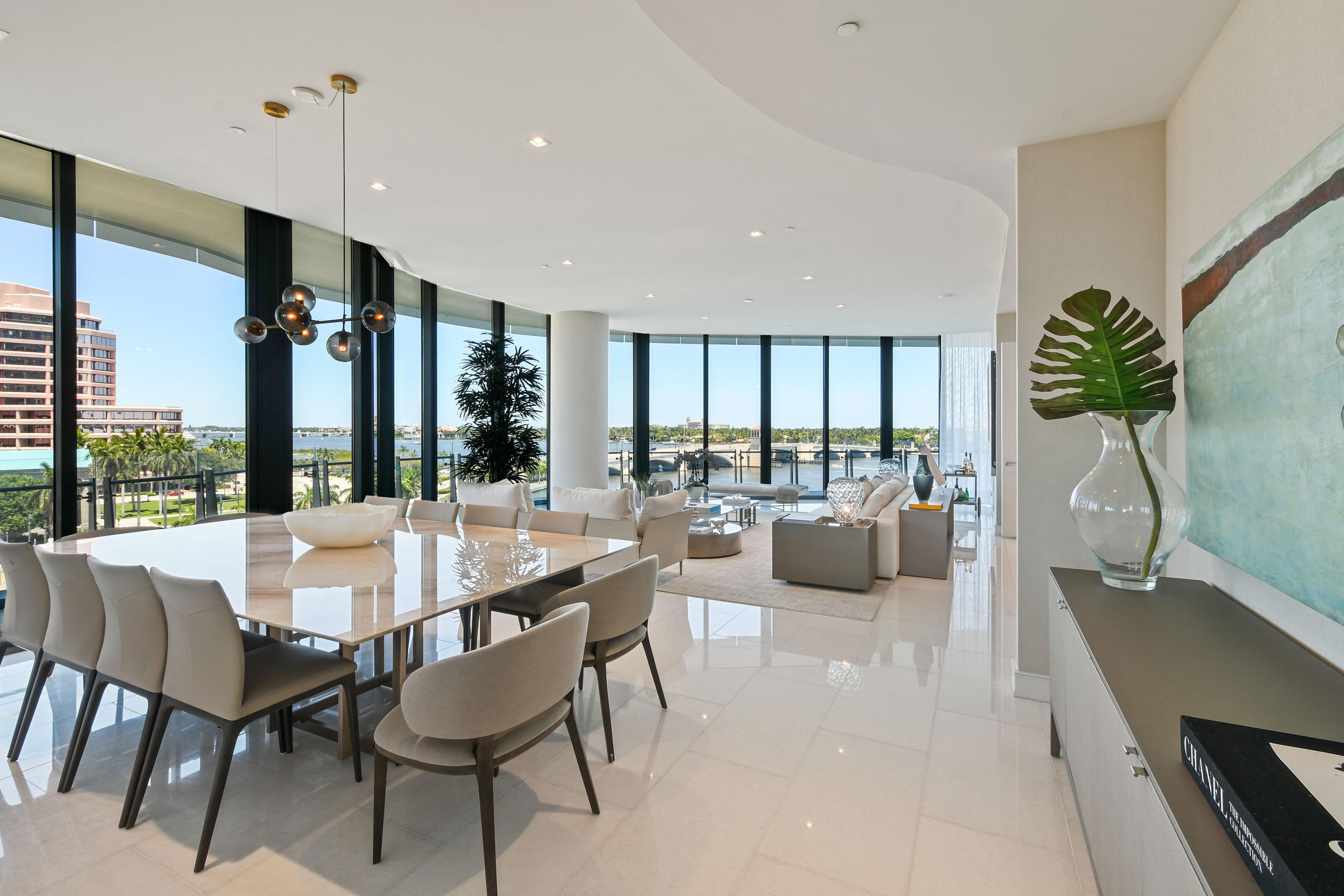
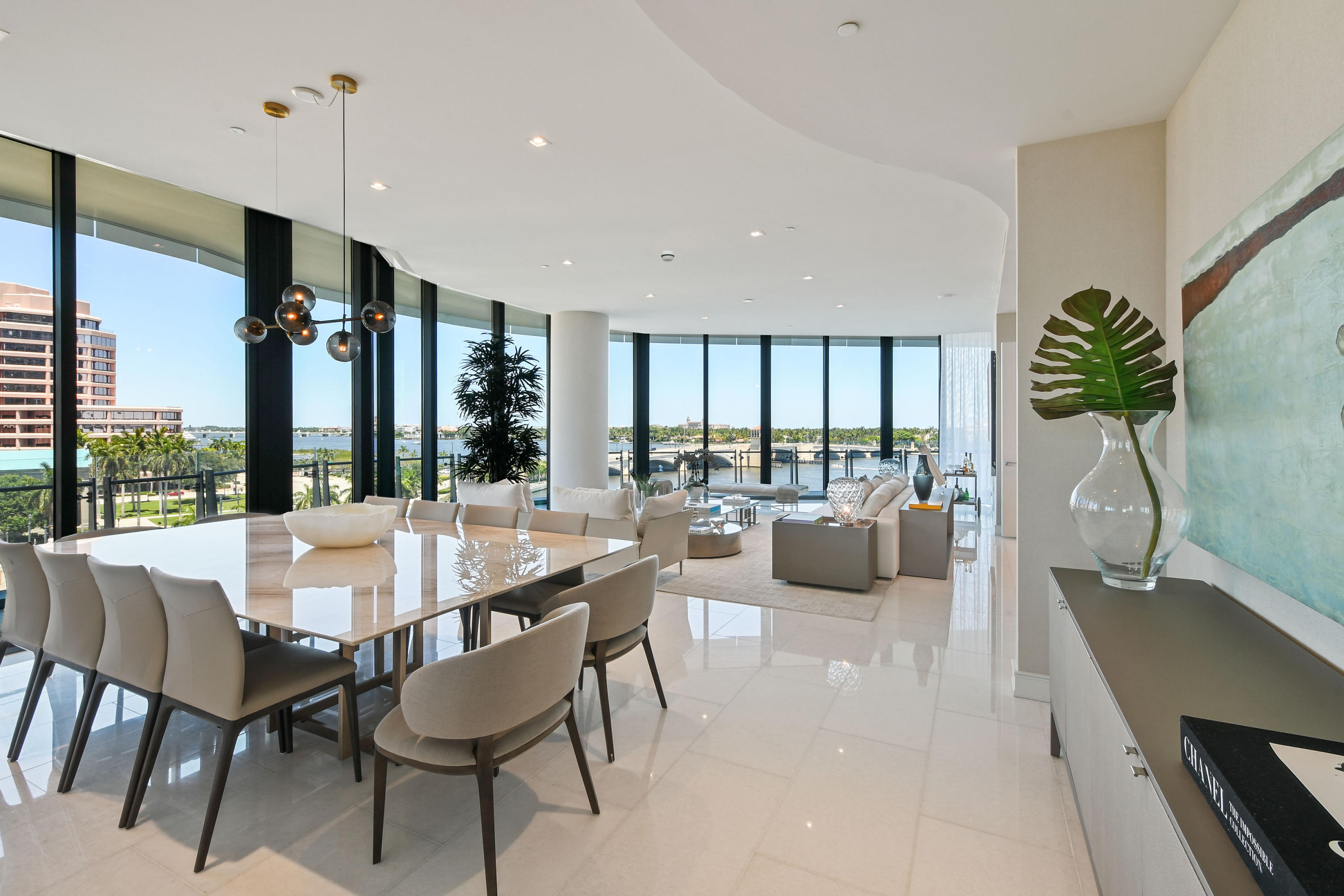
+ smoke detector [660,250,675,262]
